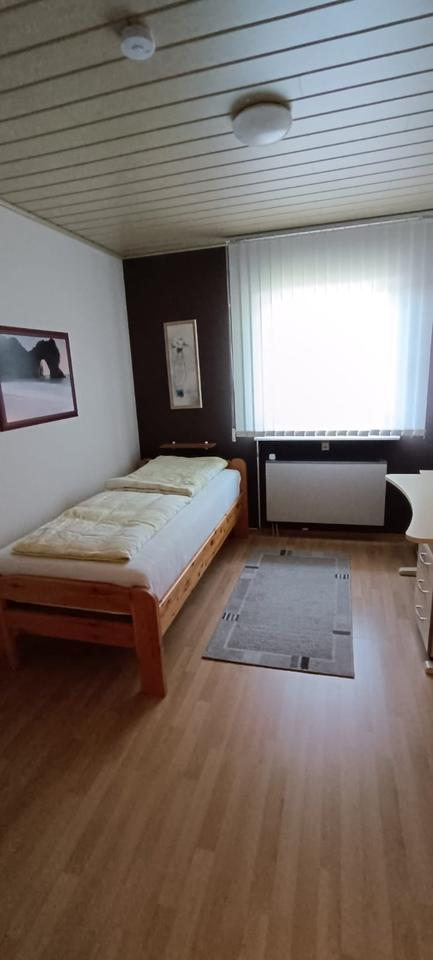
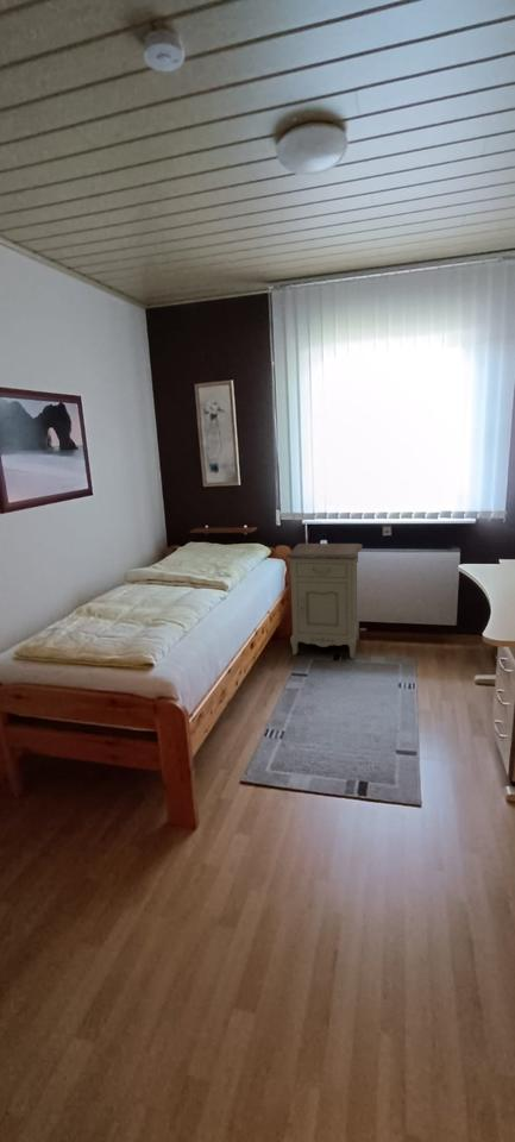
+ nightstand [285,542,364,660]
